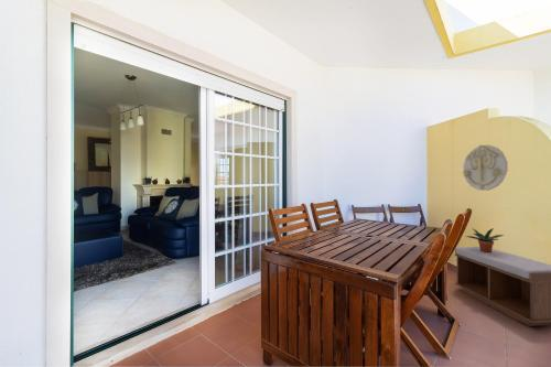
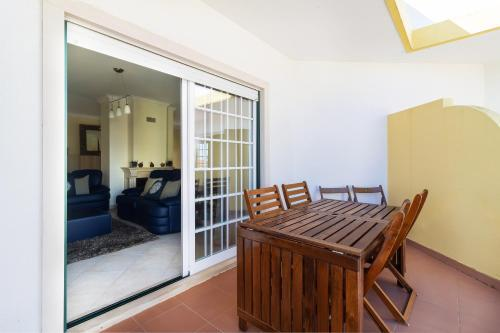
- bench [454,246,551,327]
- wall decoration [462,144,509,192]
- potted plant [465,227,505,252]
